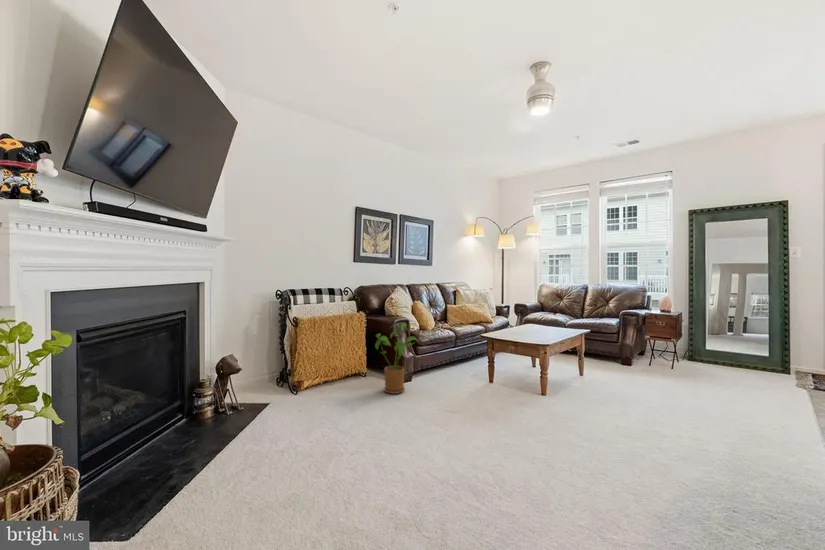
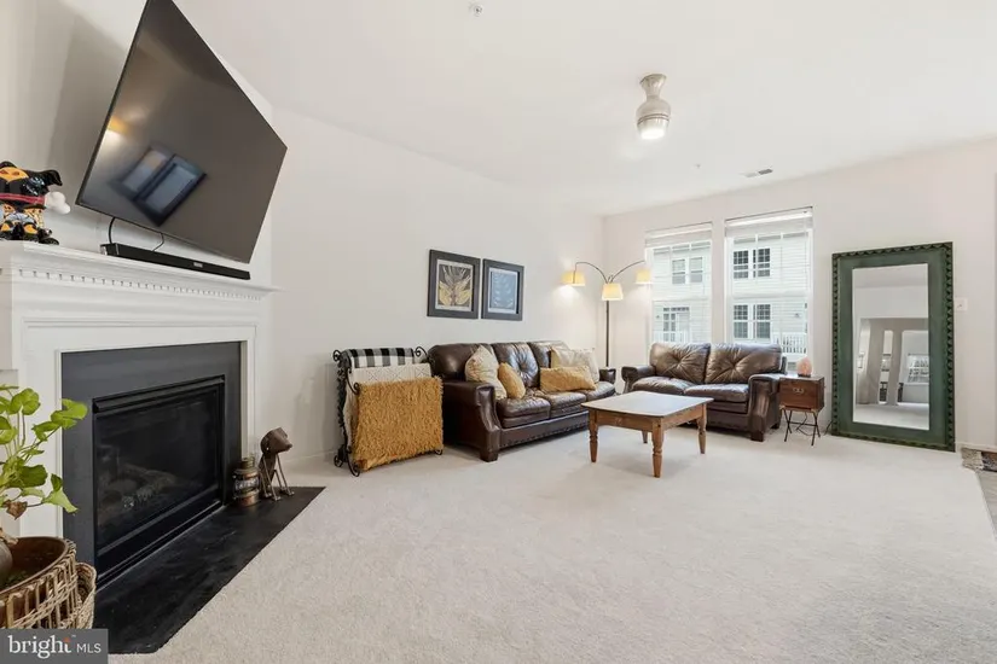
- house plant [374,322,419,395]
